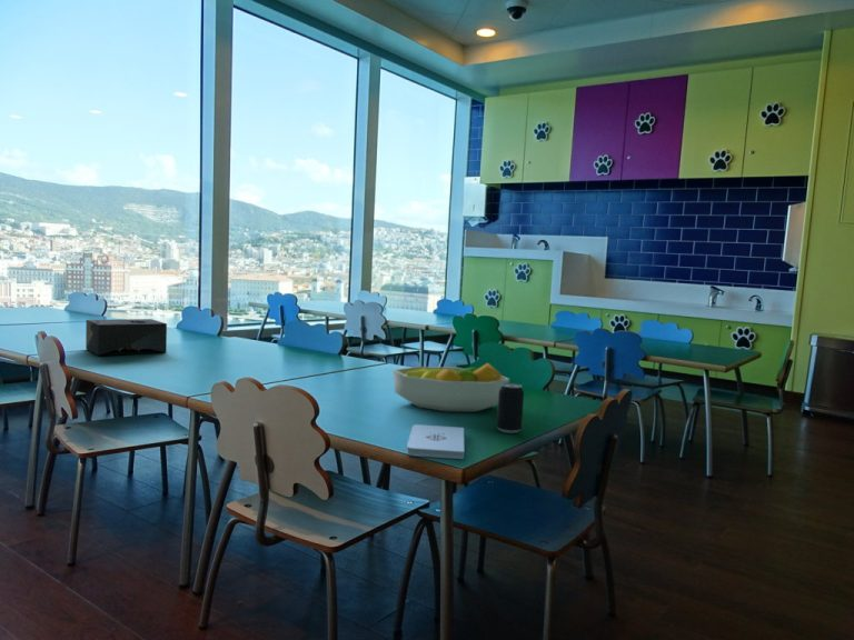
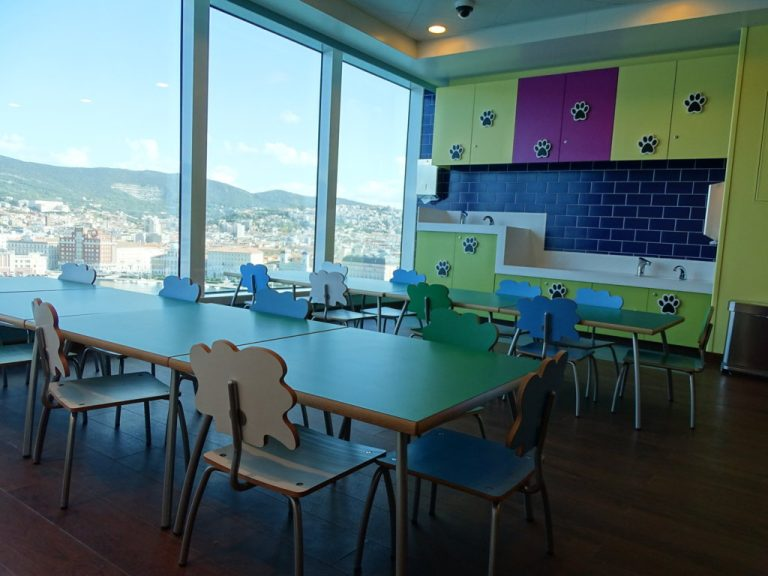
- fruit bowl [391,362,510,413]
- box [85,318,168,357]
- notepad [405,423,465,460]
- beverage can [496,382,525,434]
